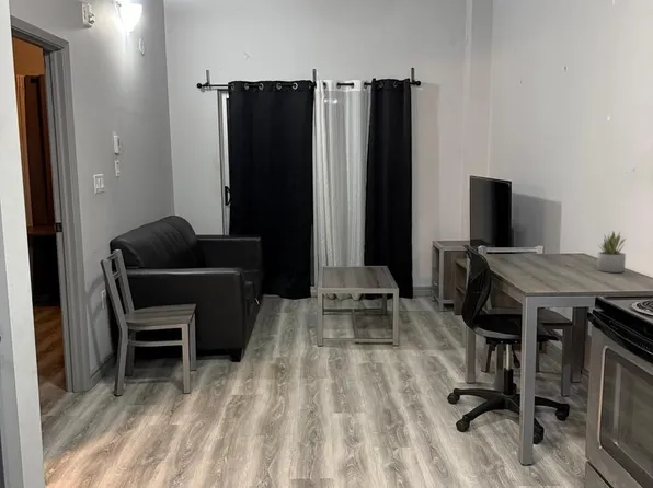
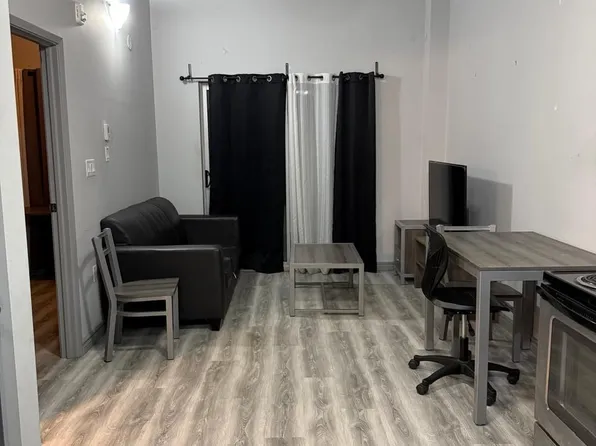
- succulent plant [596,230,627,274]
